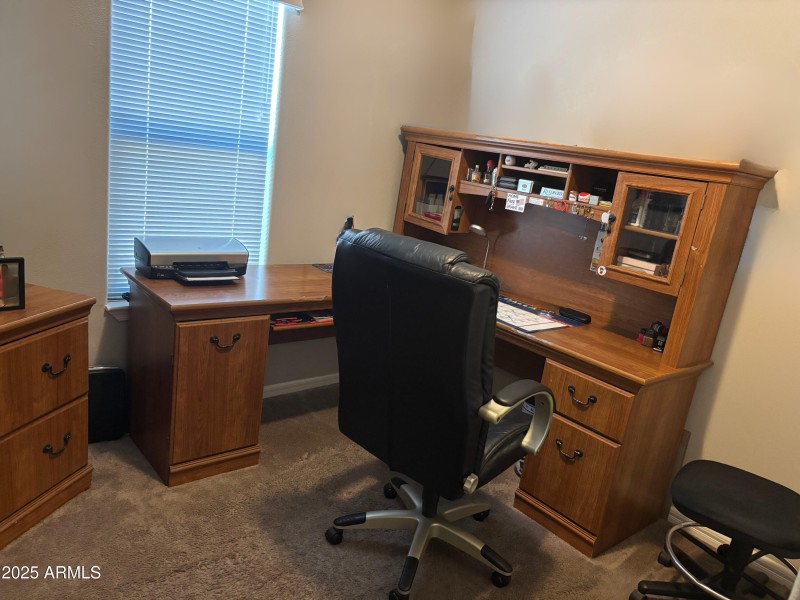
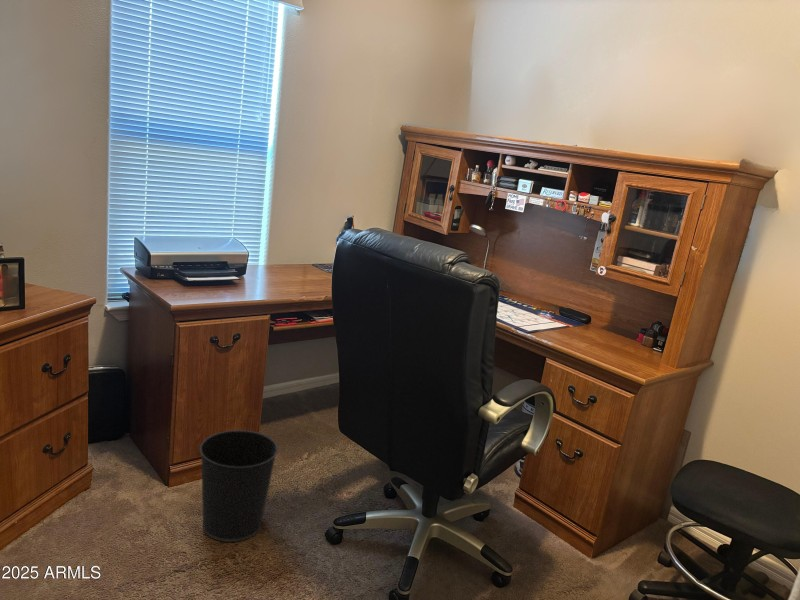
+ wastebasket [199,429,279,543]
